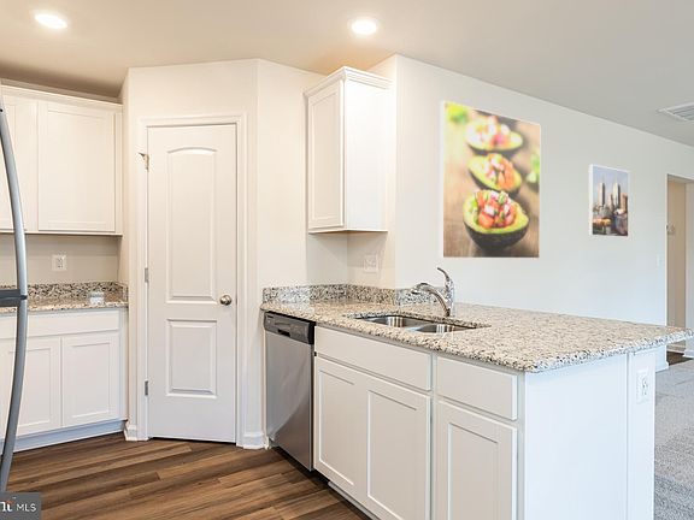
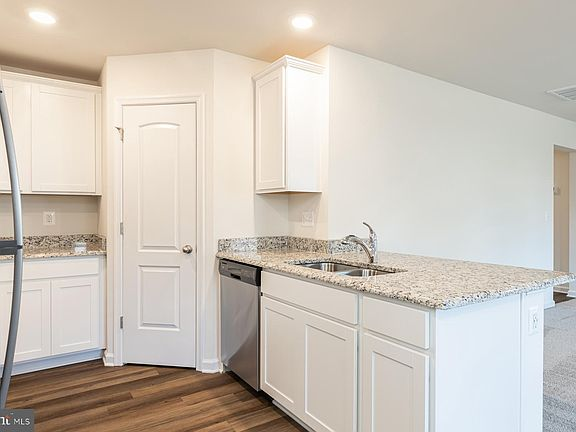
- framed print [439,100,542,260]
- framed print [587,164,630,238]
